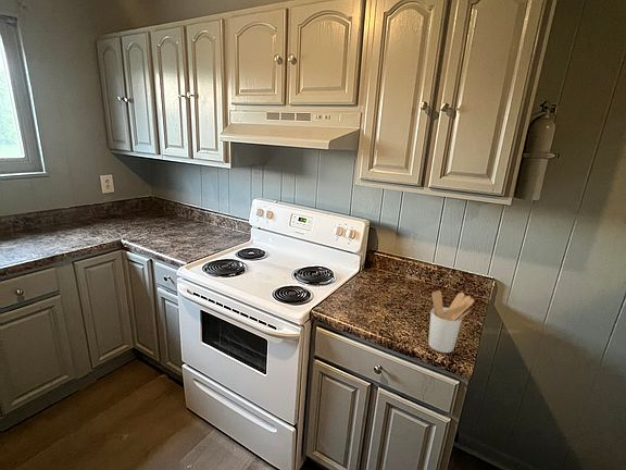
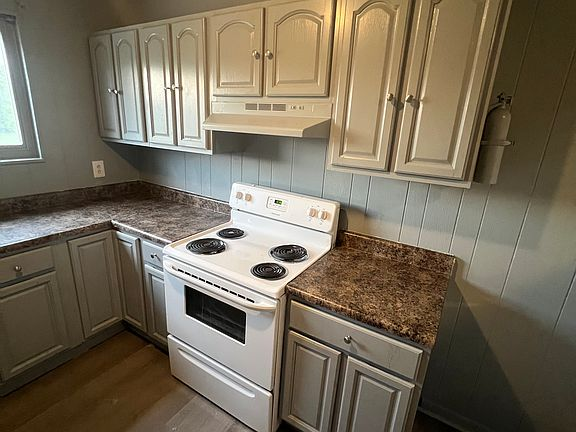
- utensil holder [427,289,475,354]
